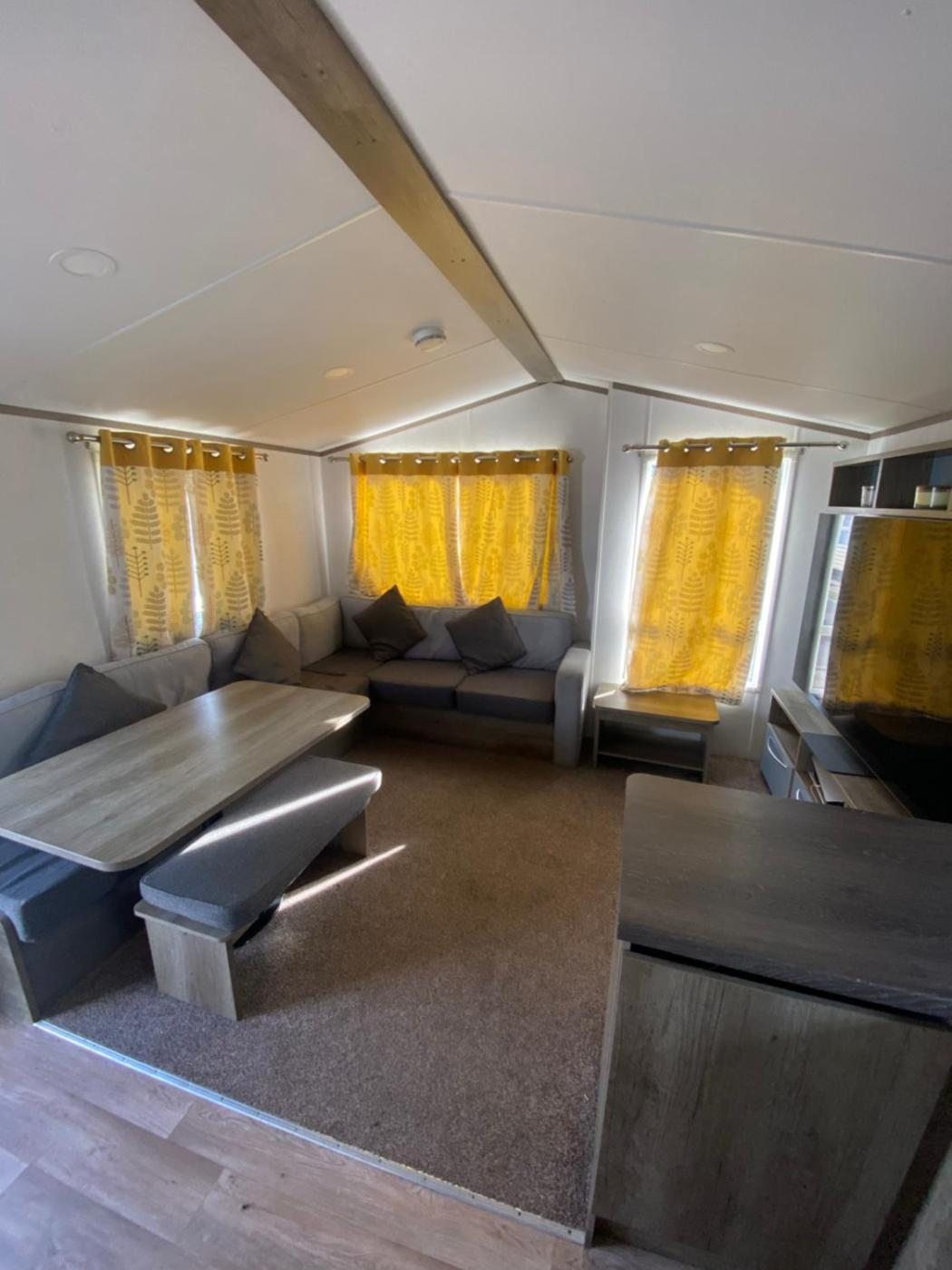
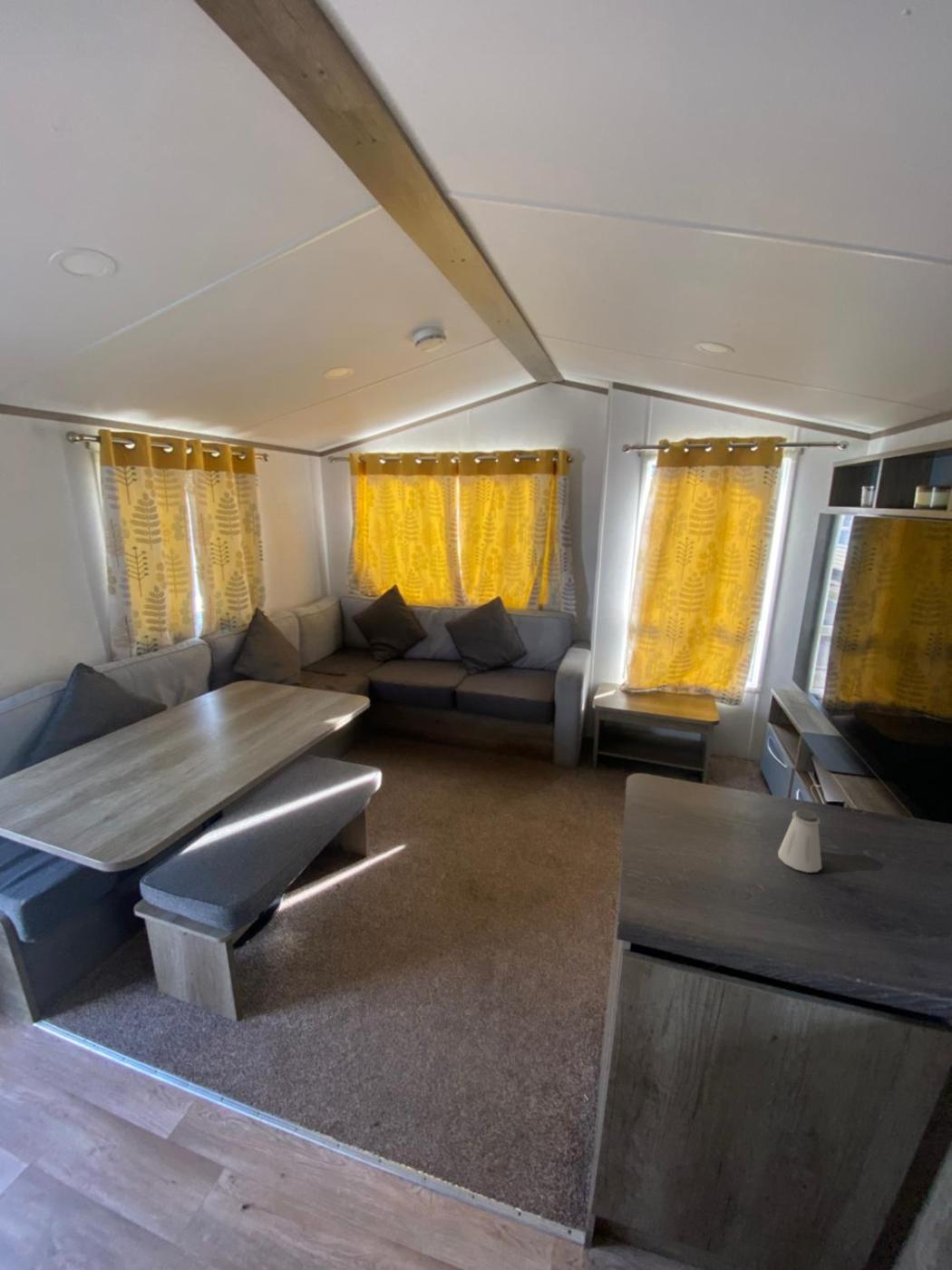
+ saltshaker [777,807,822,874]
